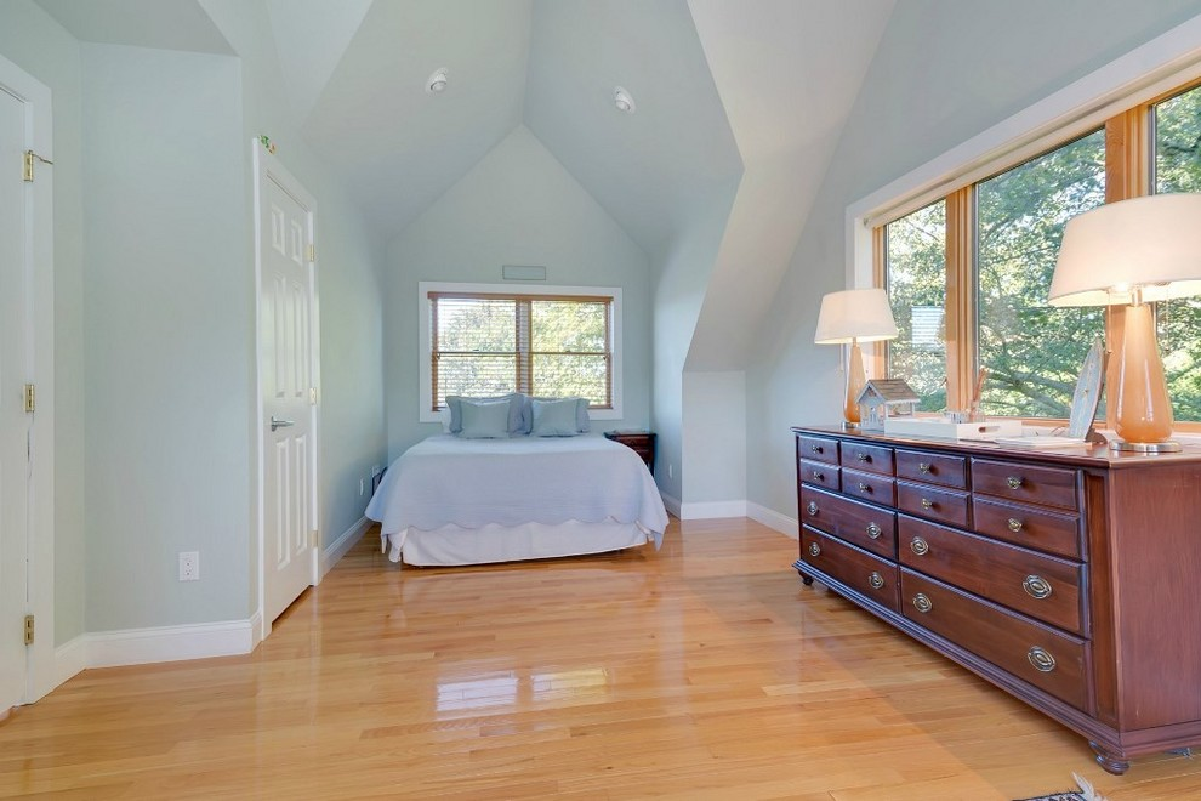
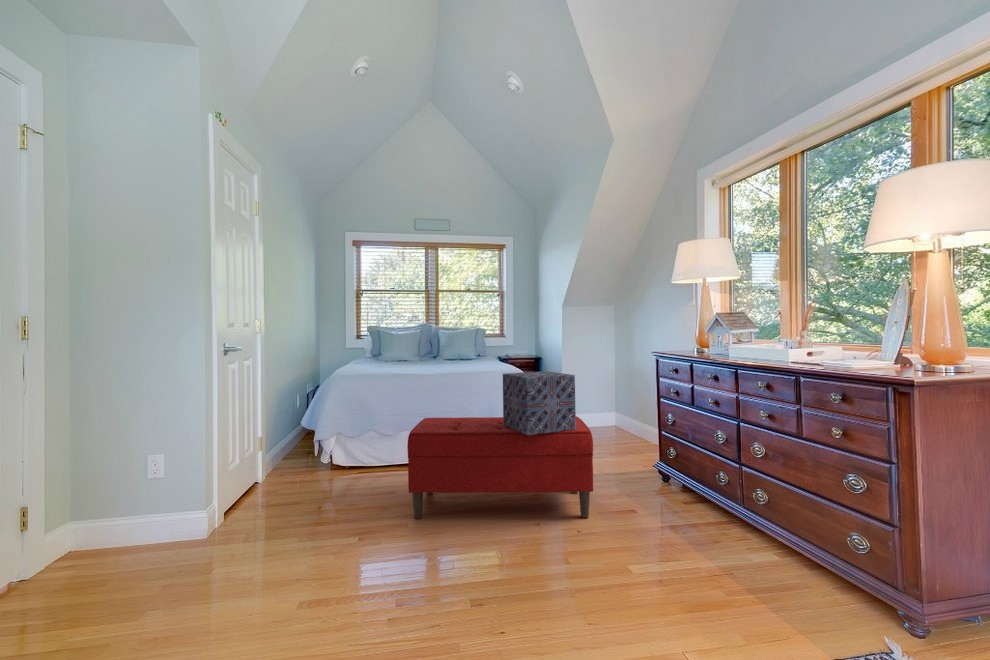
+ decorative box [502,370,577,435]
+ bench [407,415,594,520]
